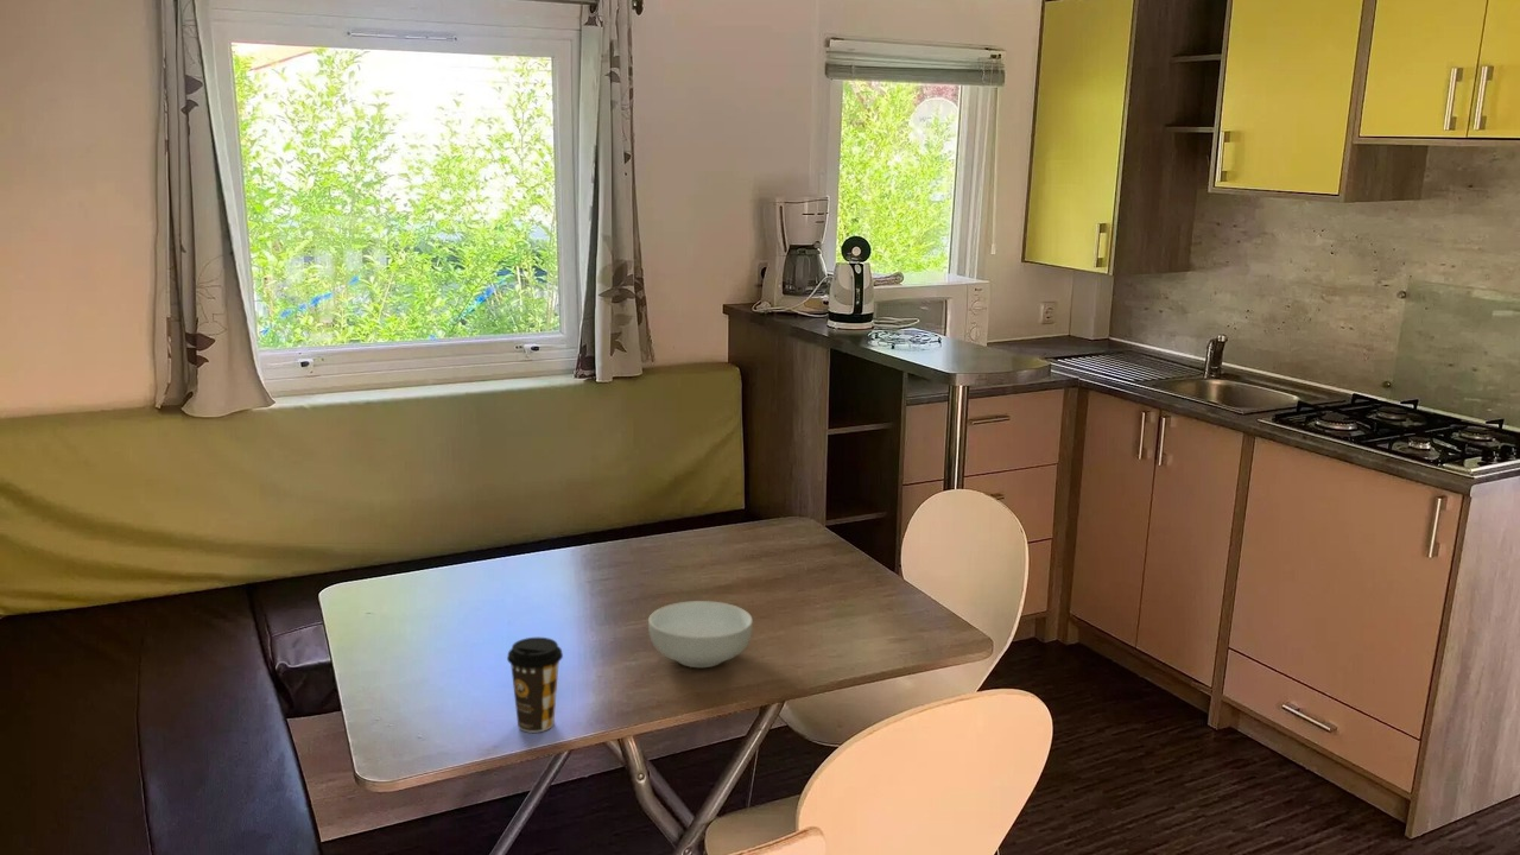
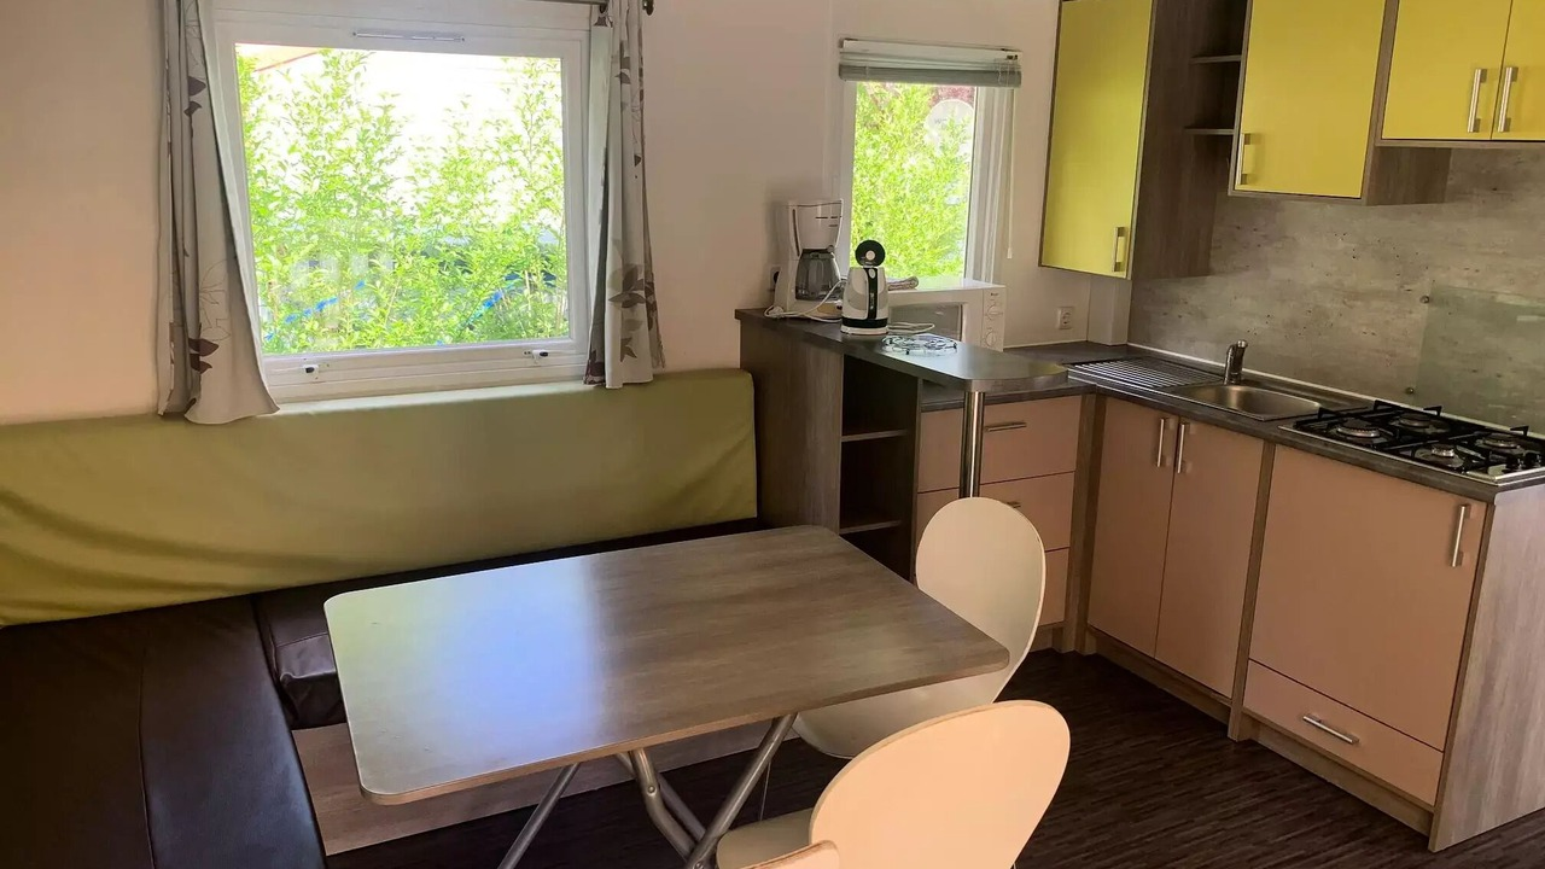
- cereal bowl [647,600,754,669]
- coffee cup [506,636,564,734]
